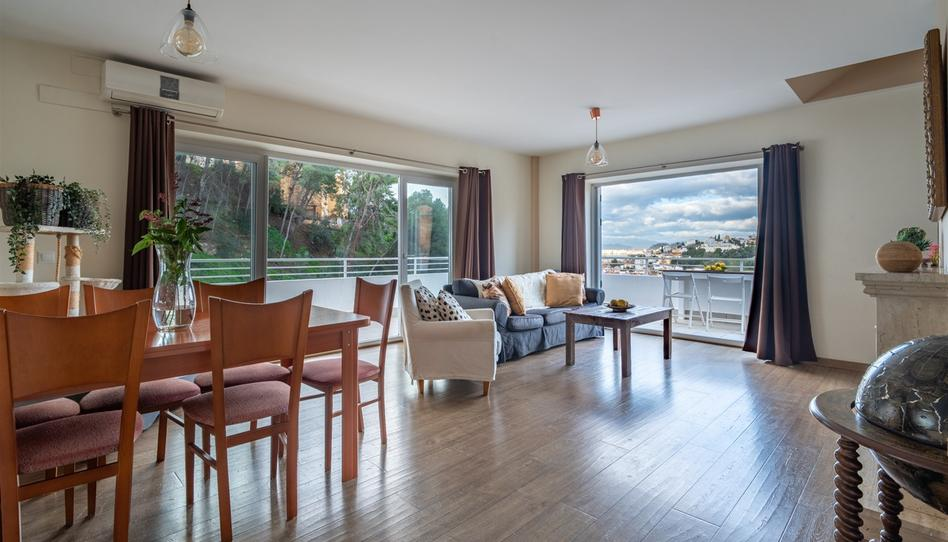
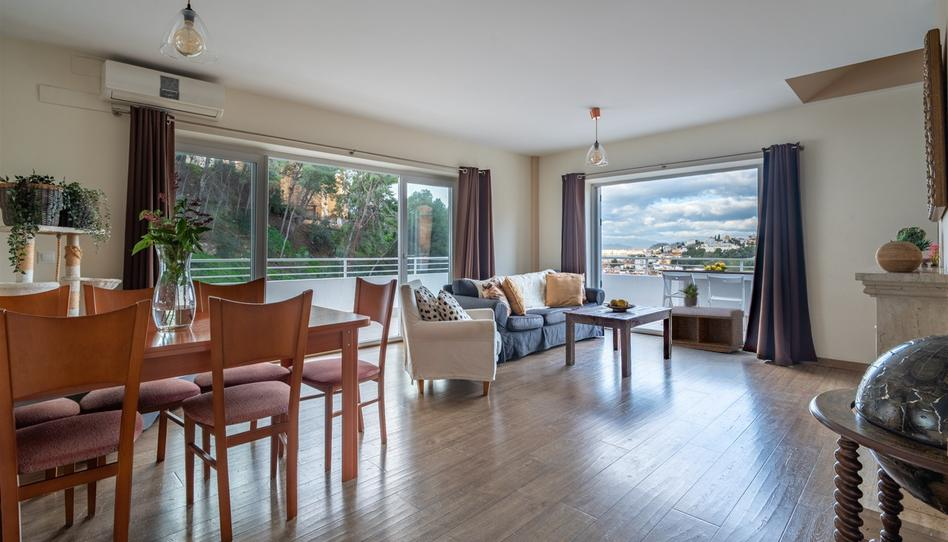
+ potted plant [676,281,700,307]
+ bench [666,305,745,354]
